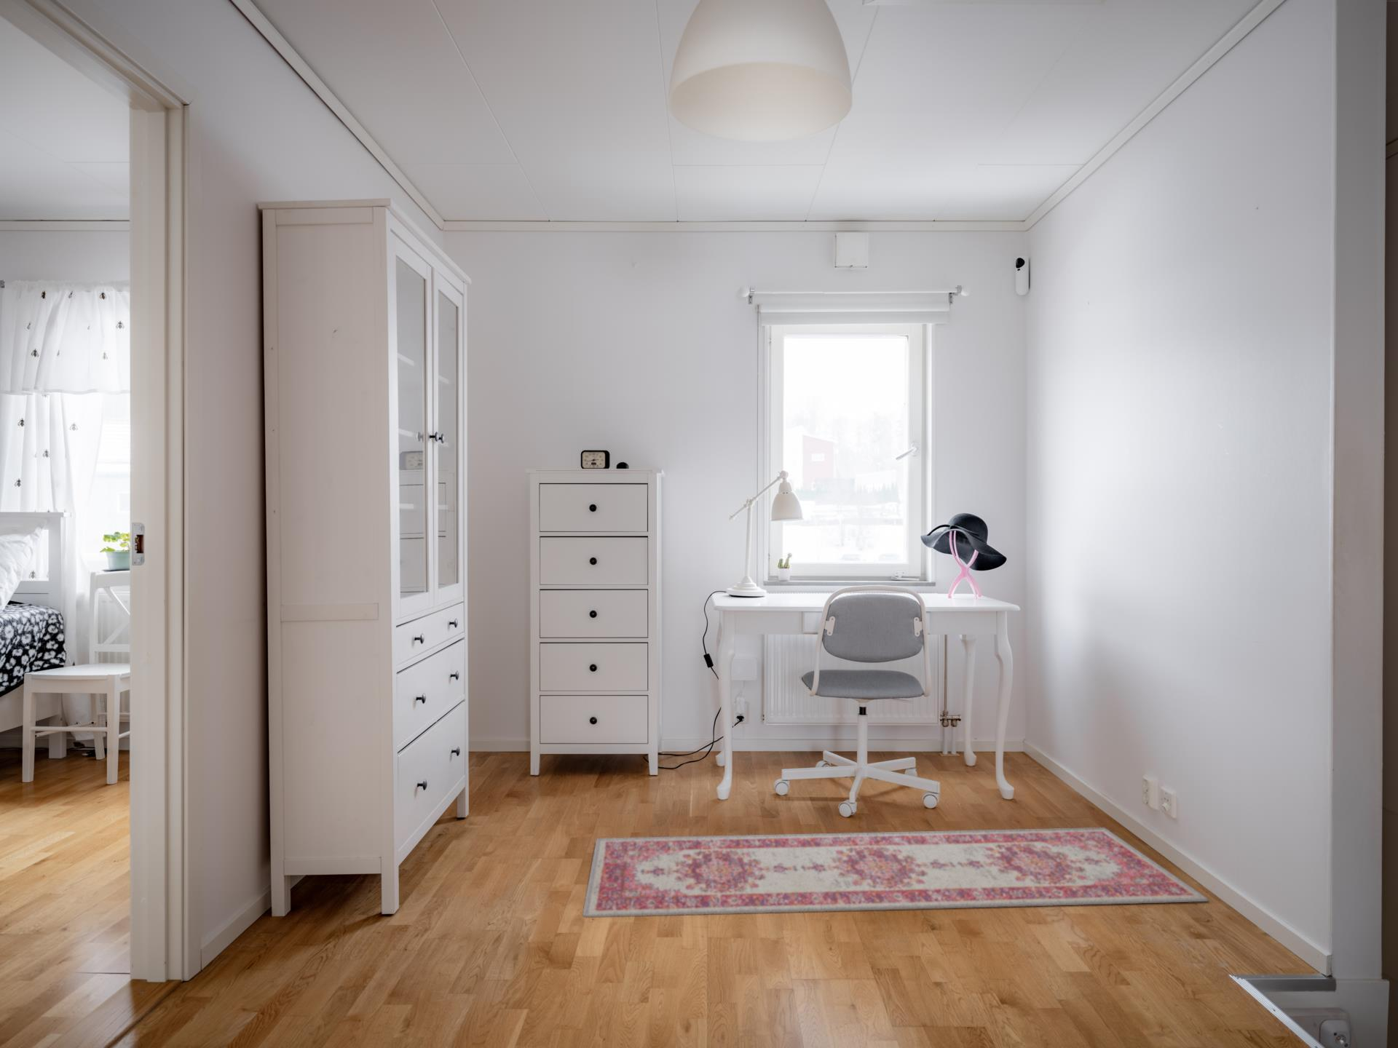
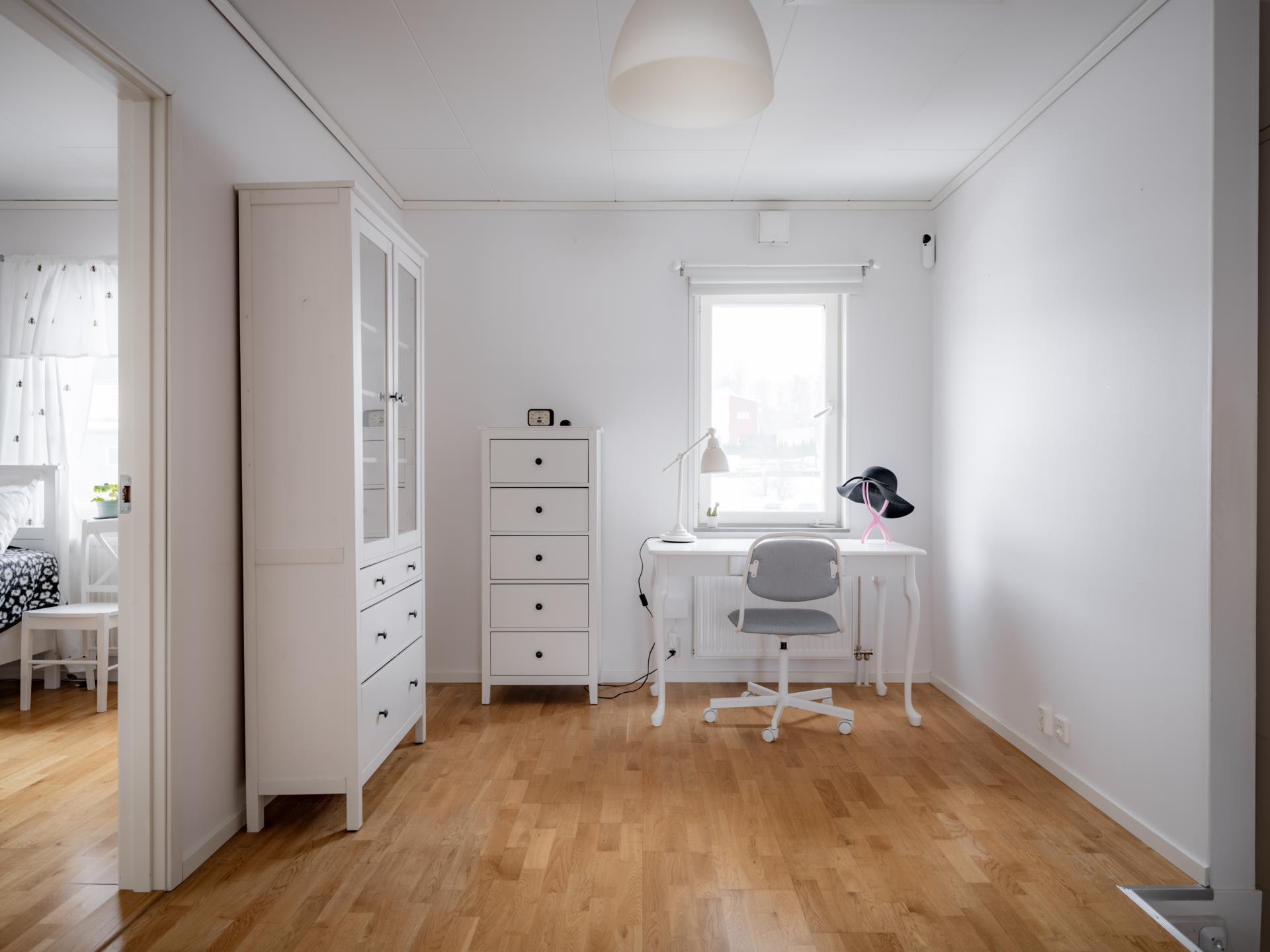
- rug [582,827,1209,918]
